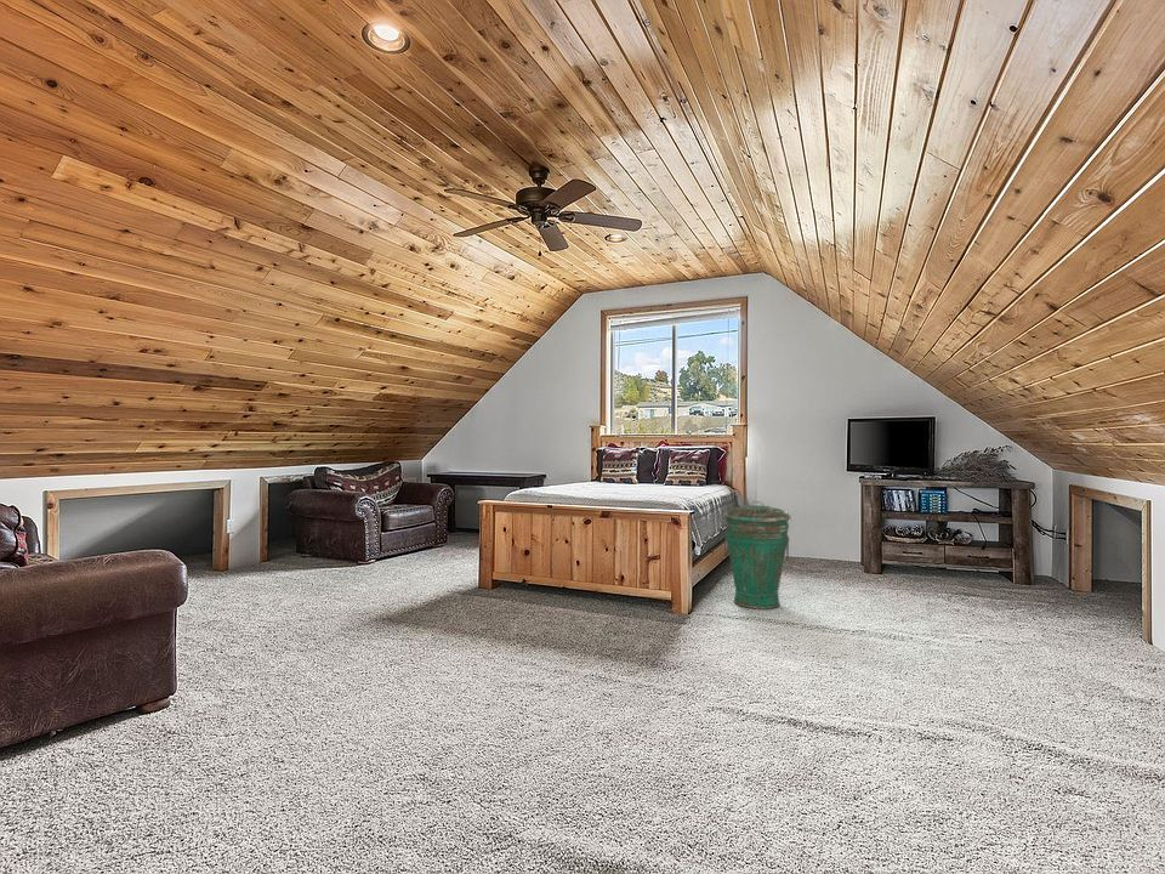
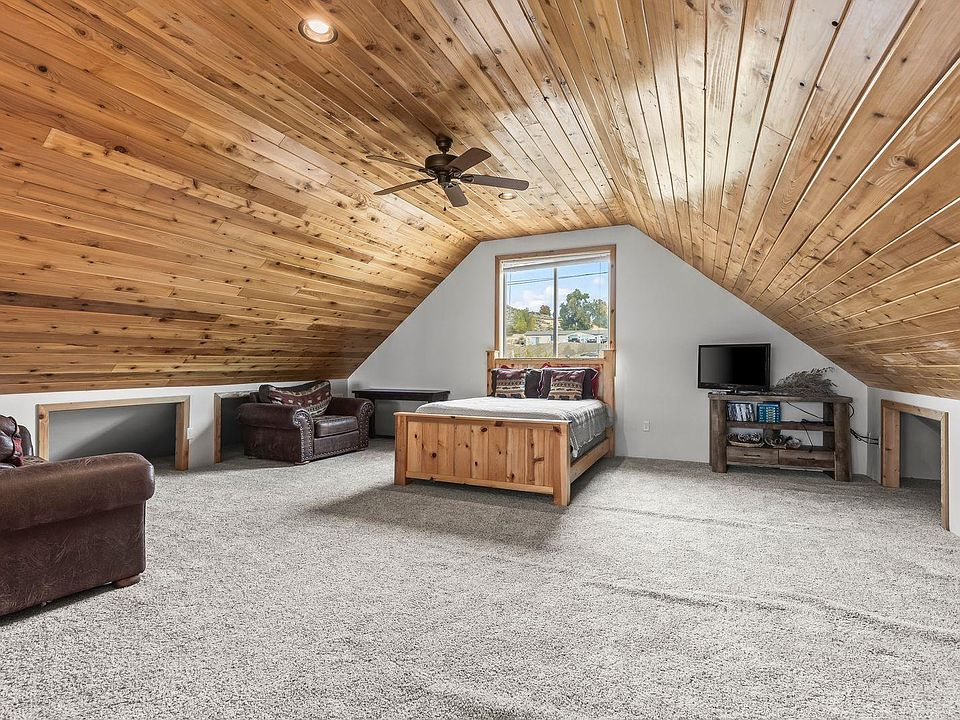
- trash can [722,500,792,611]
